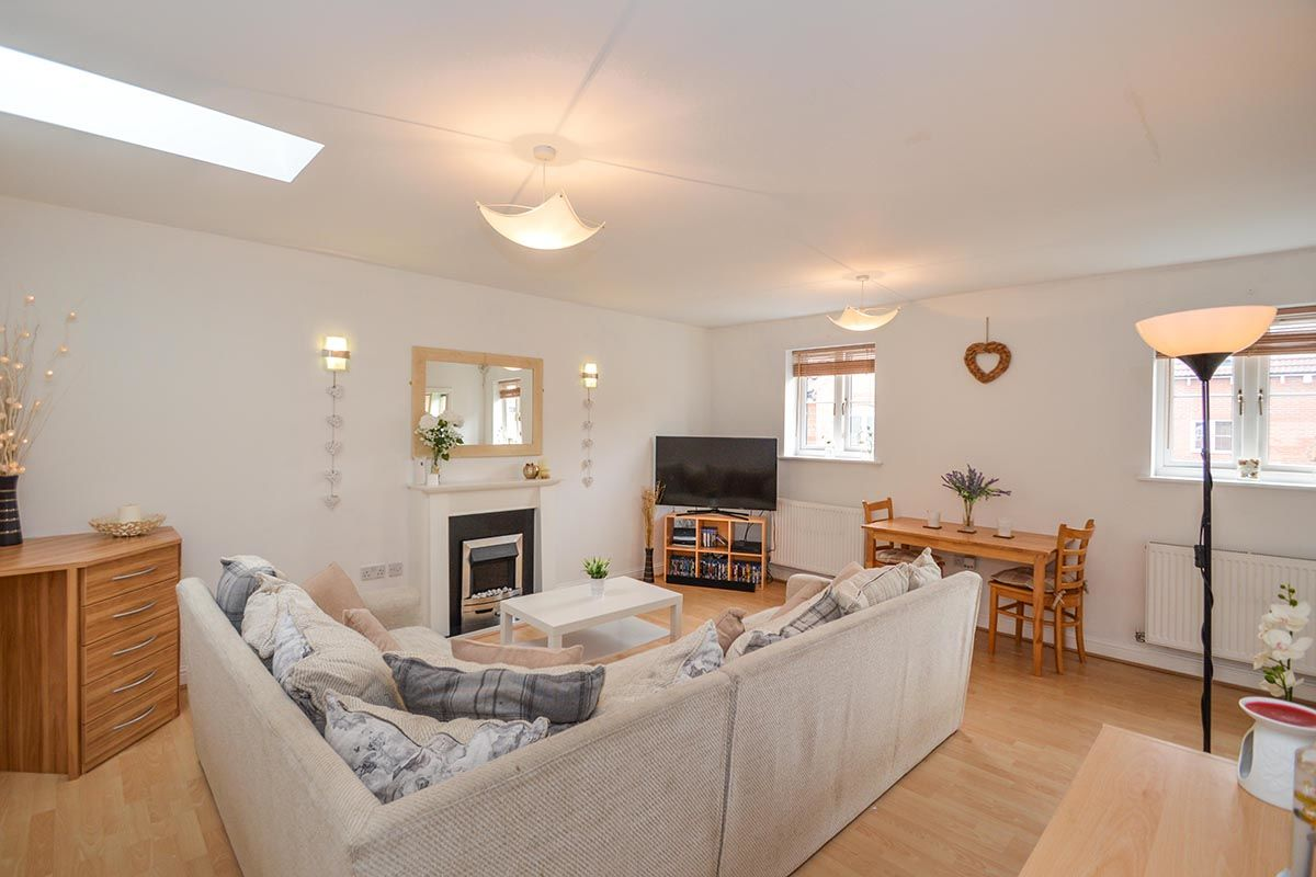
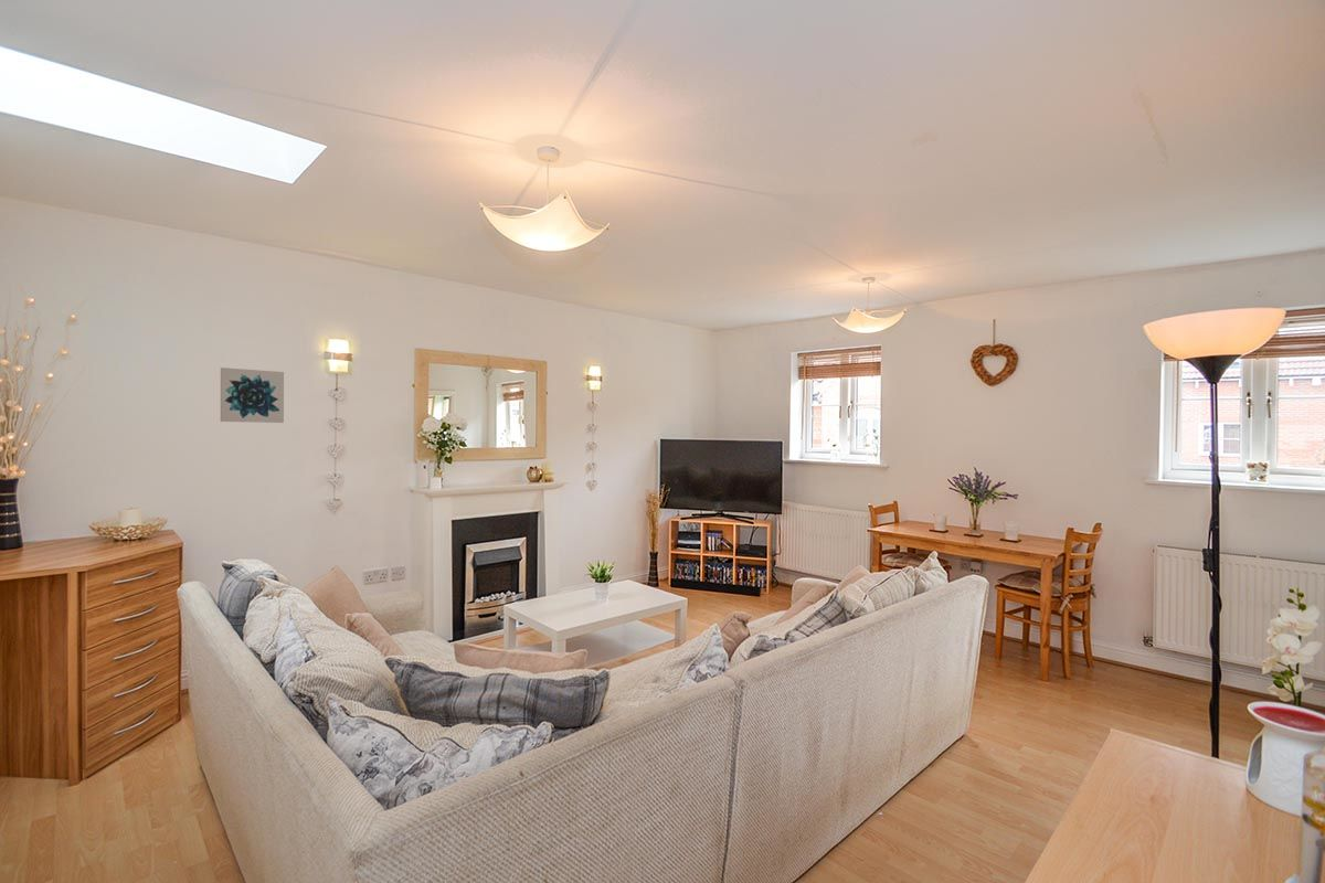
+ wall art [220,366,285,424]
